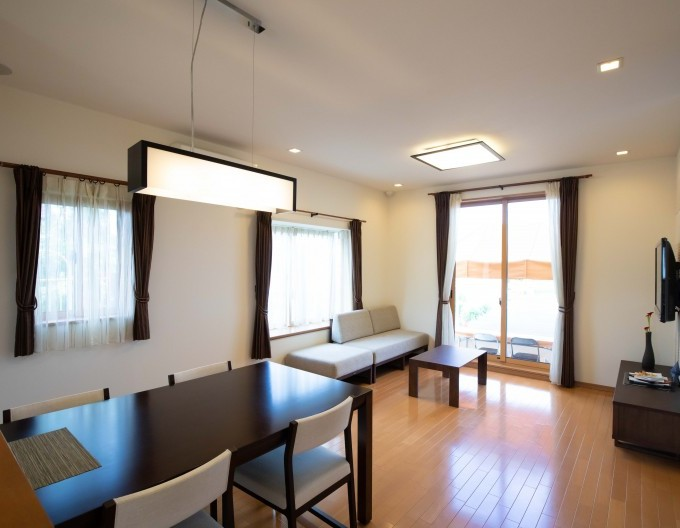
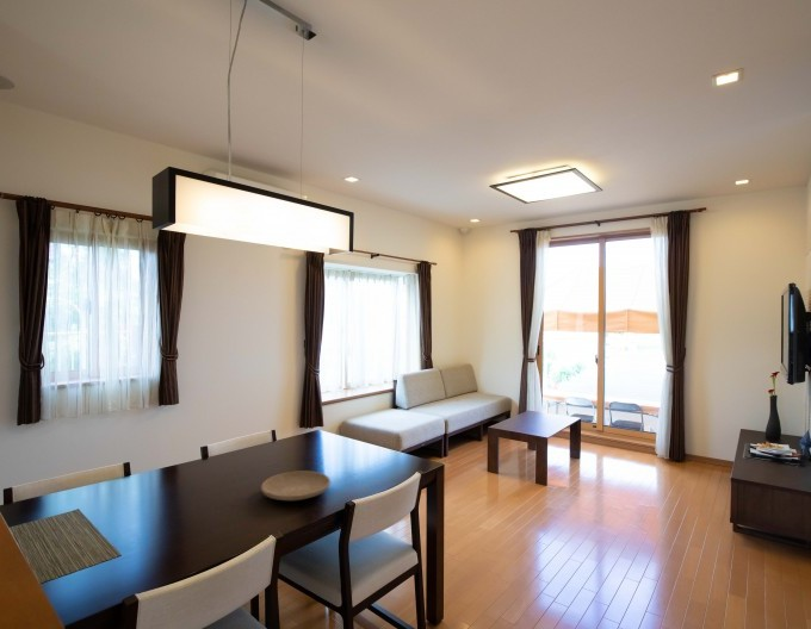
+ plate [260,469,332,502]
